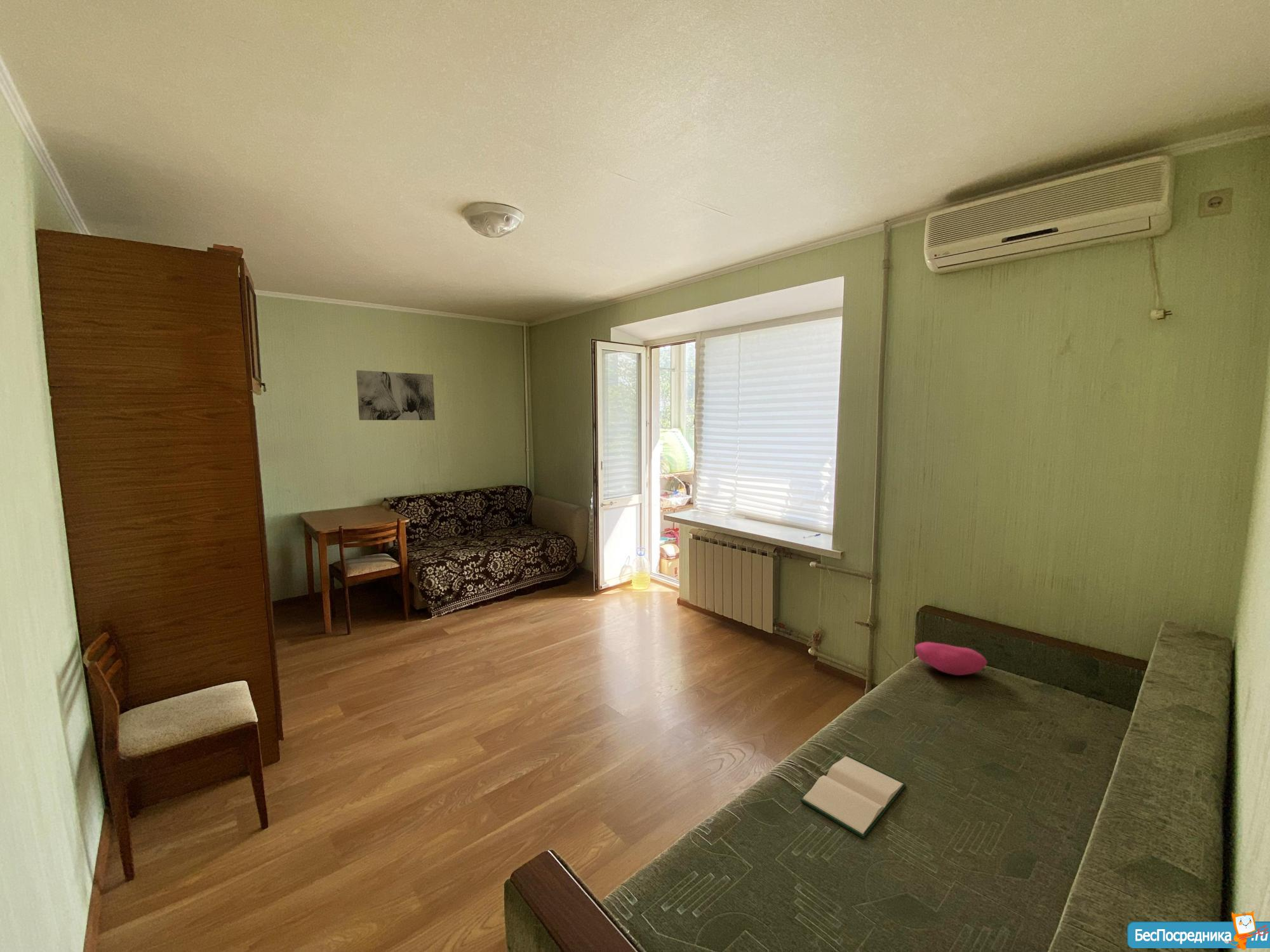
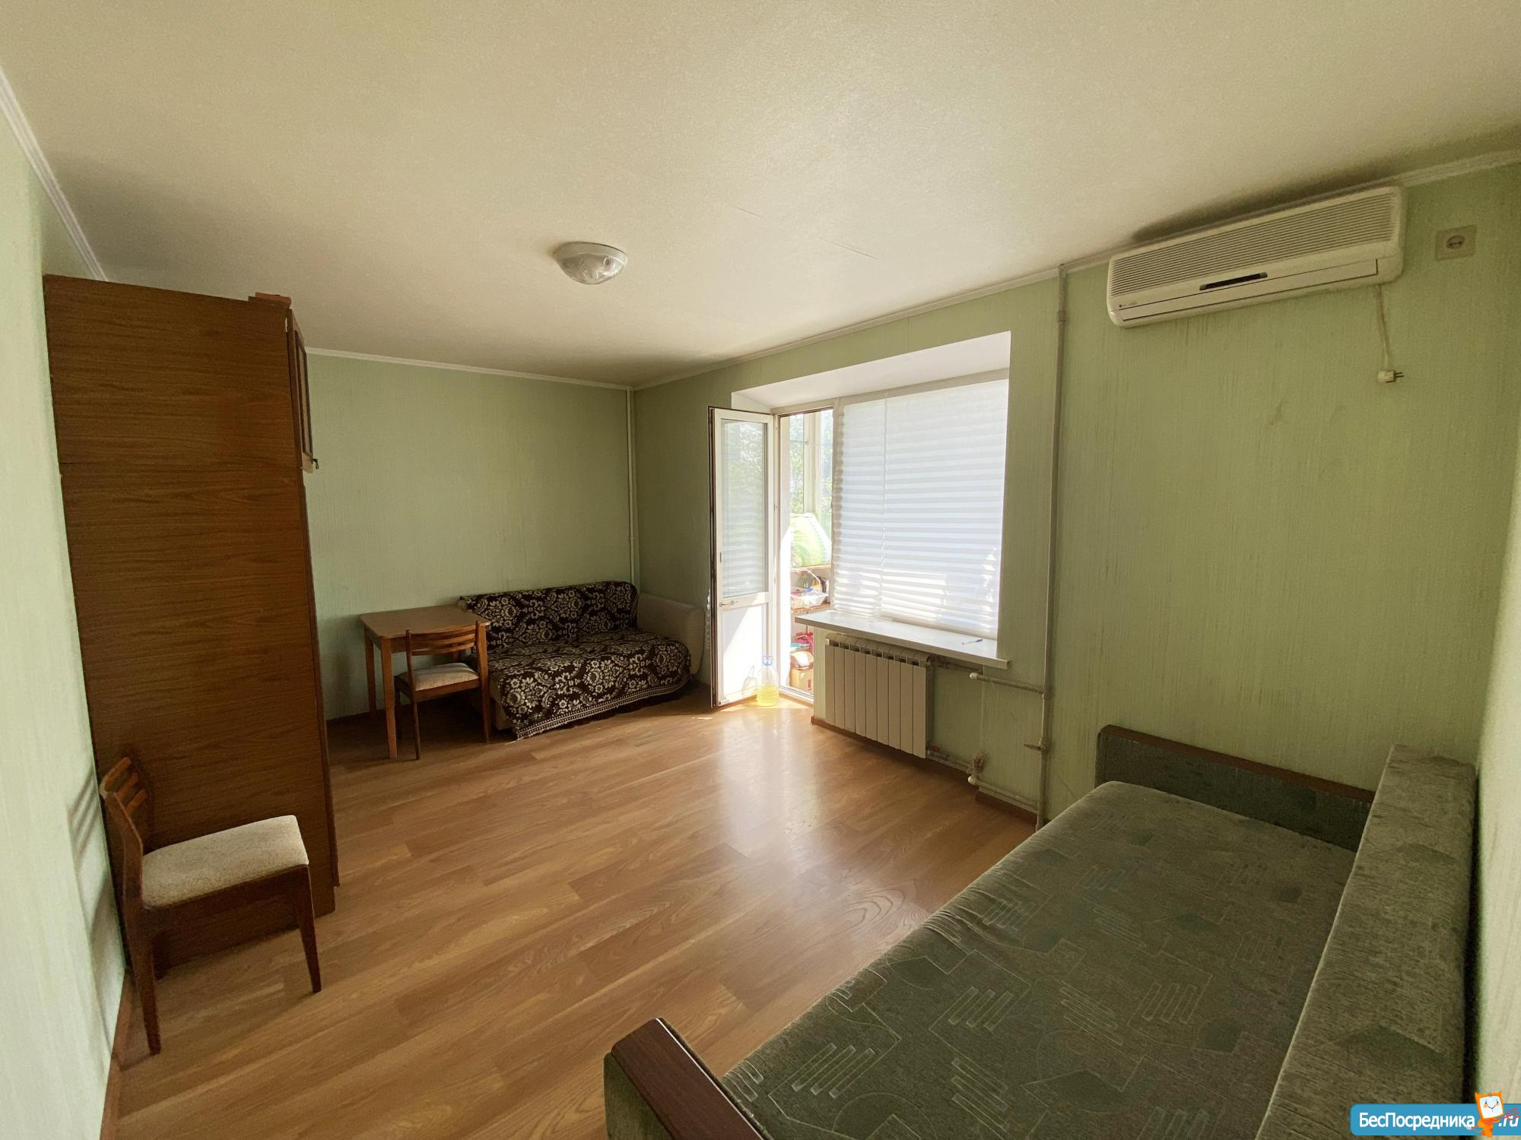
- cushion [914,641,988,676]
- wall art [356,369,436,421]
- hardback book [800,755,906,839]
